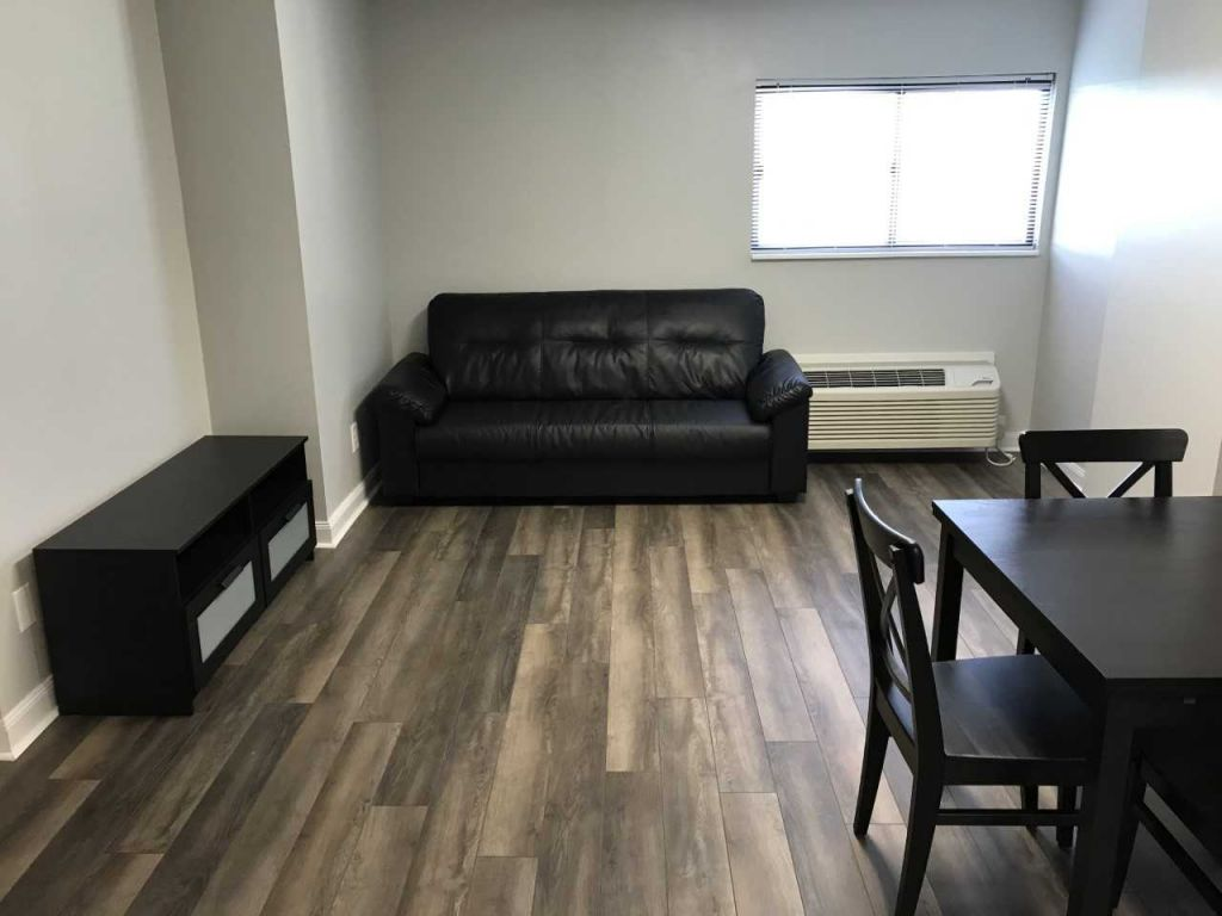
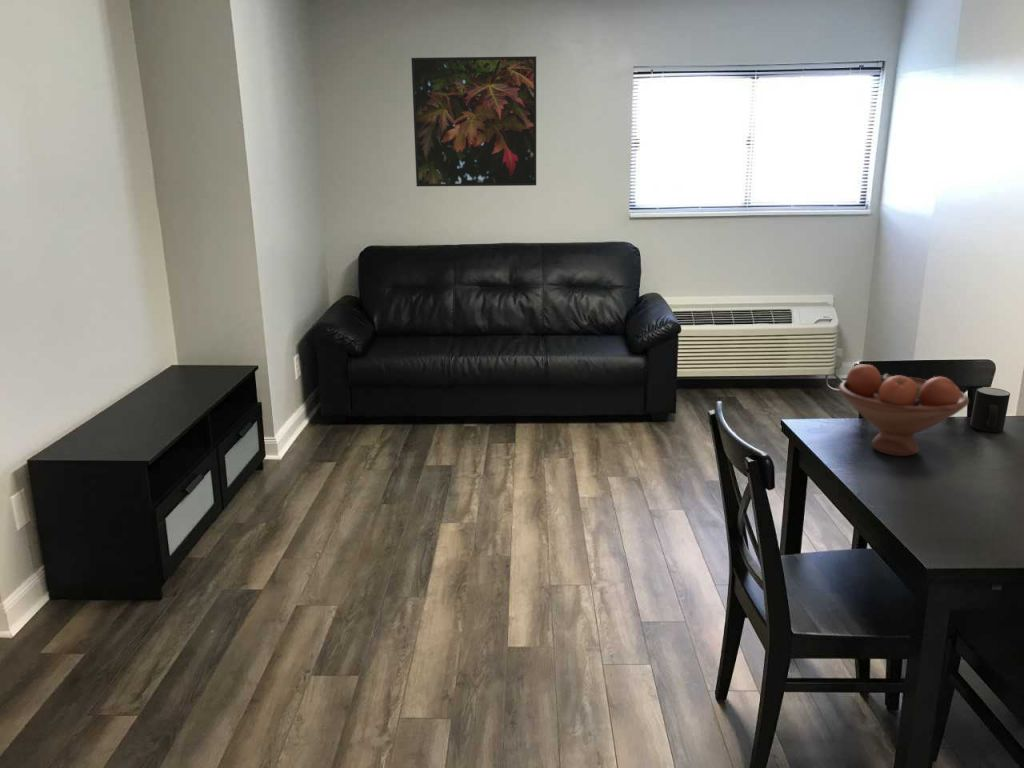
+ mug [970,386,1011,433]
+ fruit bowl [838,363,970,457]
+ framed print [410,55,537,187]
